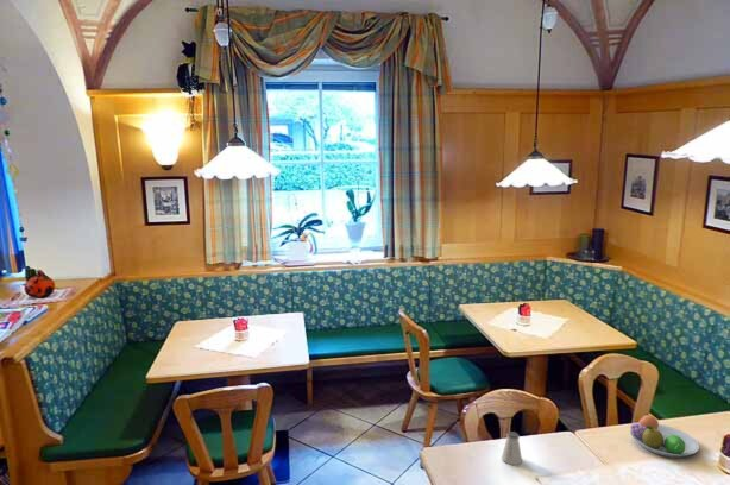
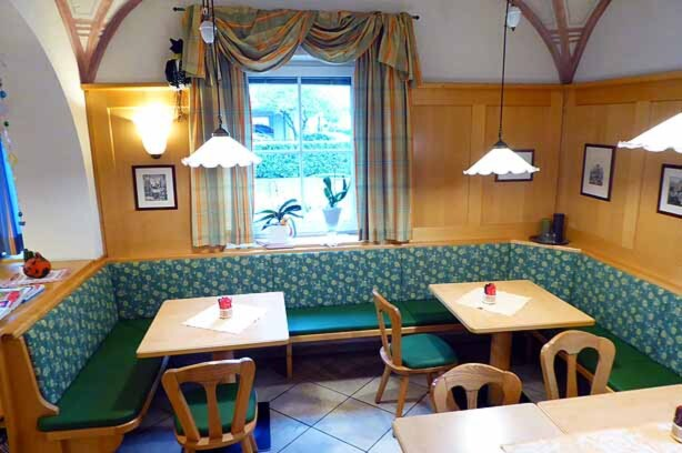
- fruit bowl [629,412,700,459]
- saltshaker [501,430,523,466]
